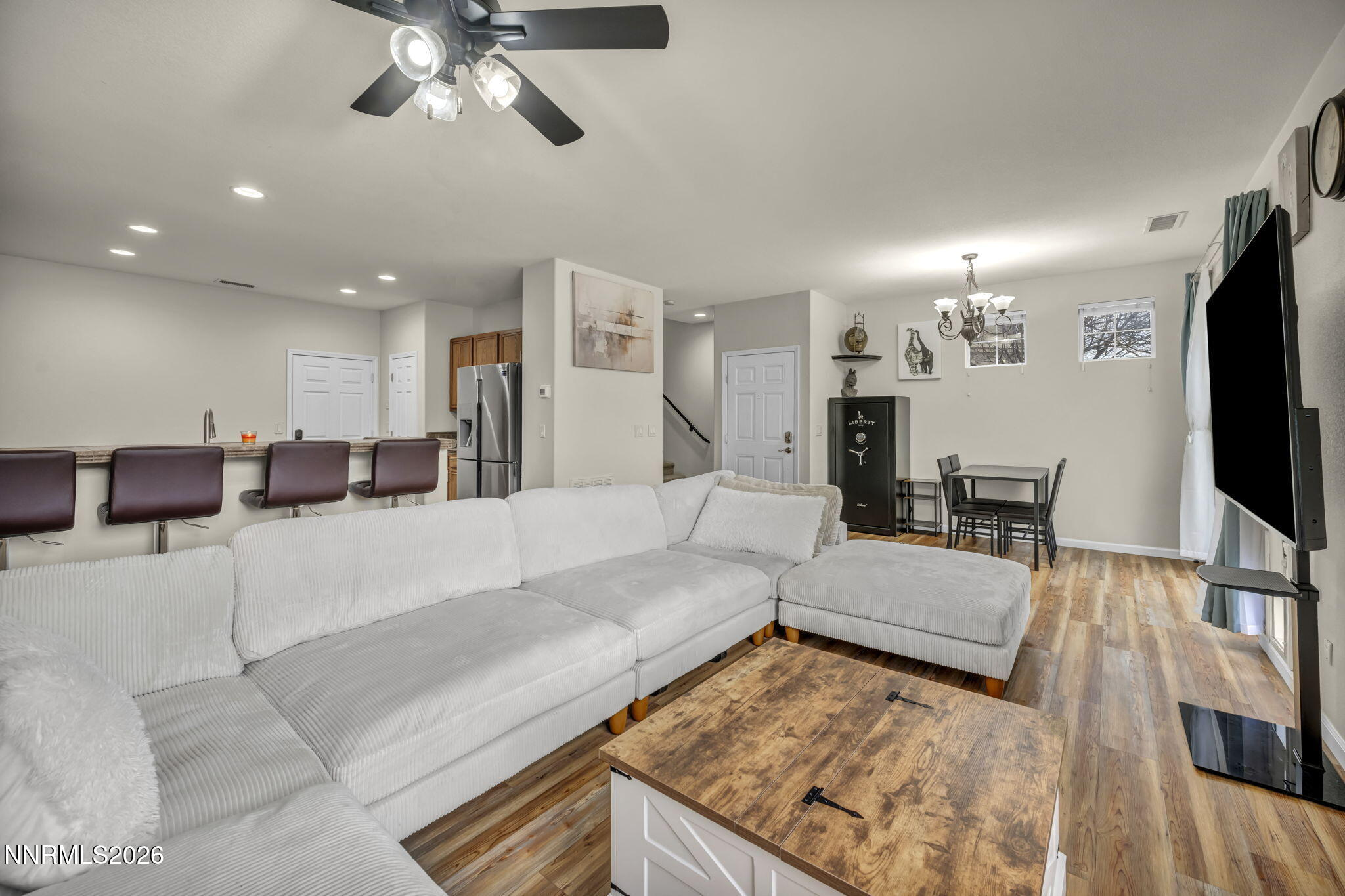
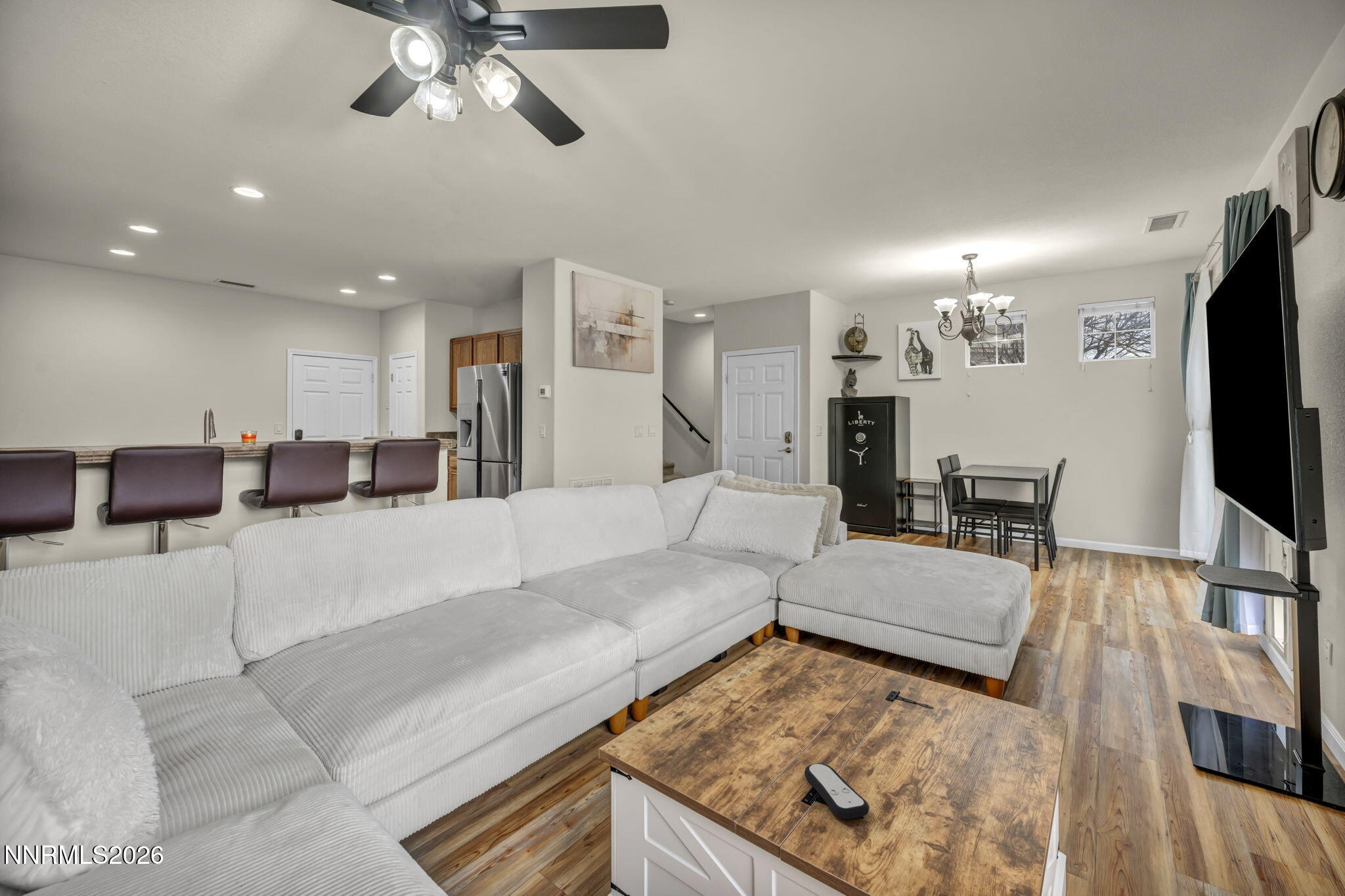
+ remote control [804,763,870,820]
